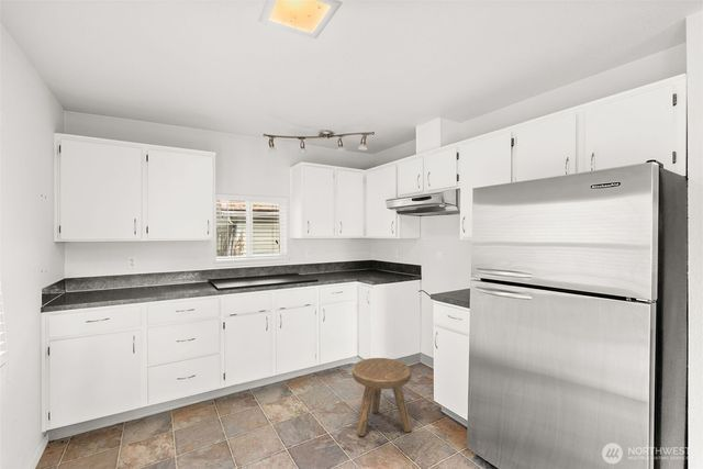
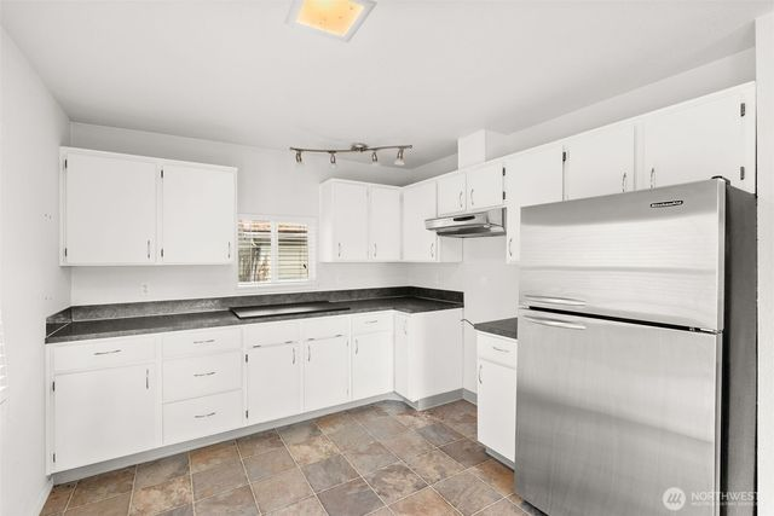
- stool [352,357,412,437]
